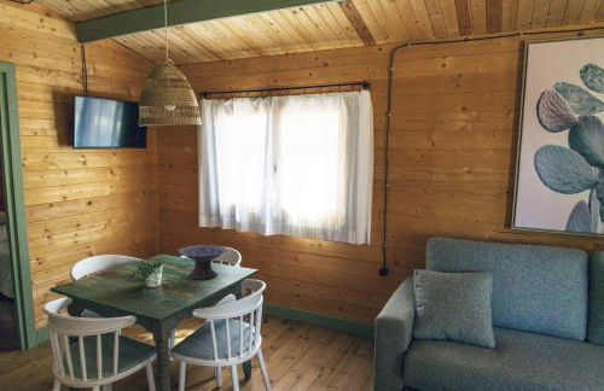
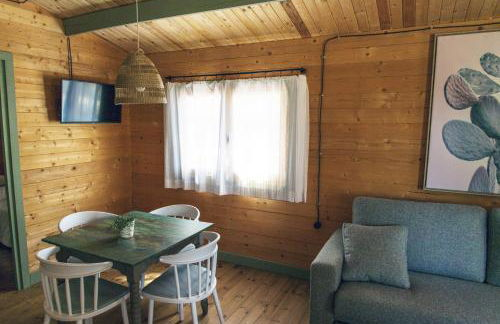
- decorative bowl [176,244,230,281]
